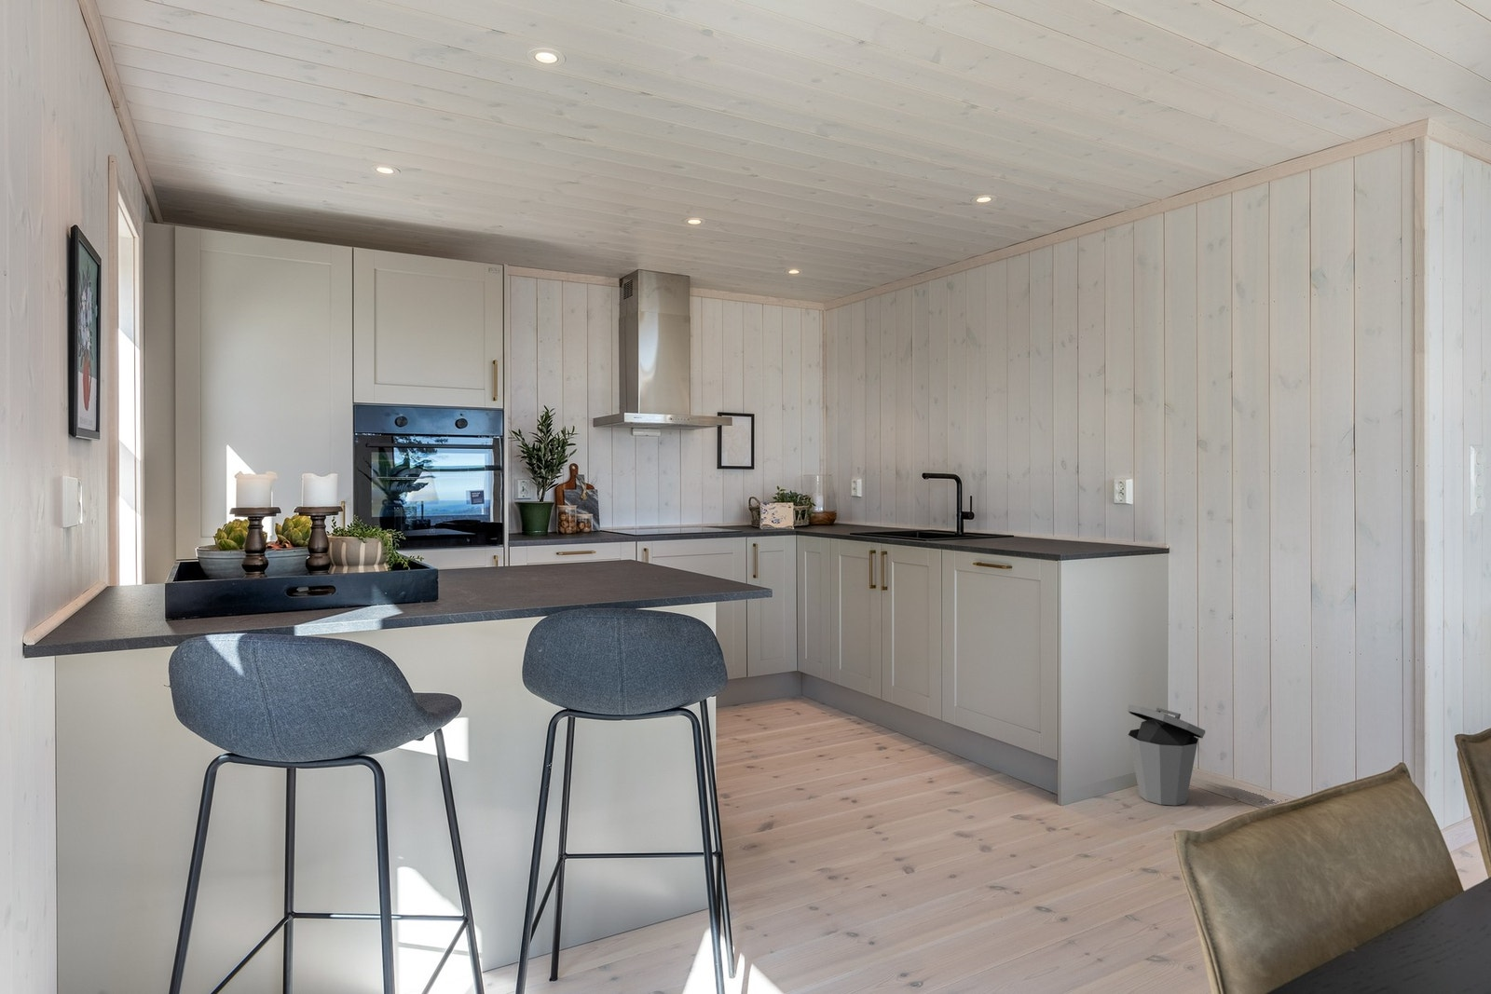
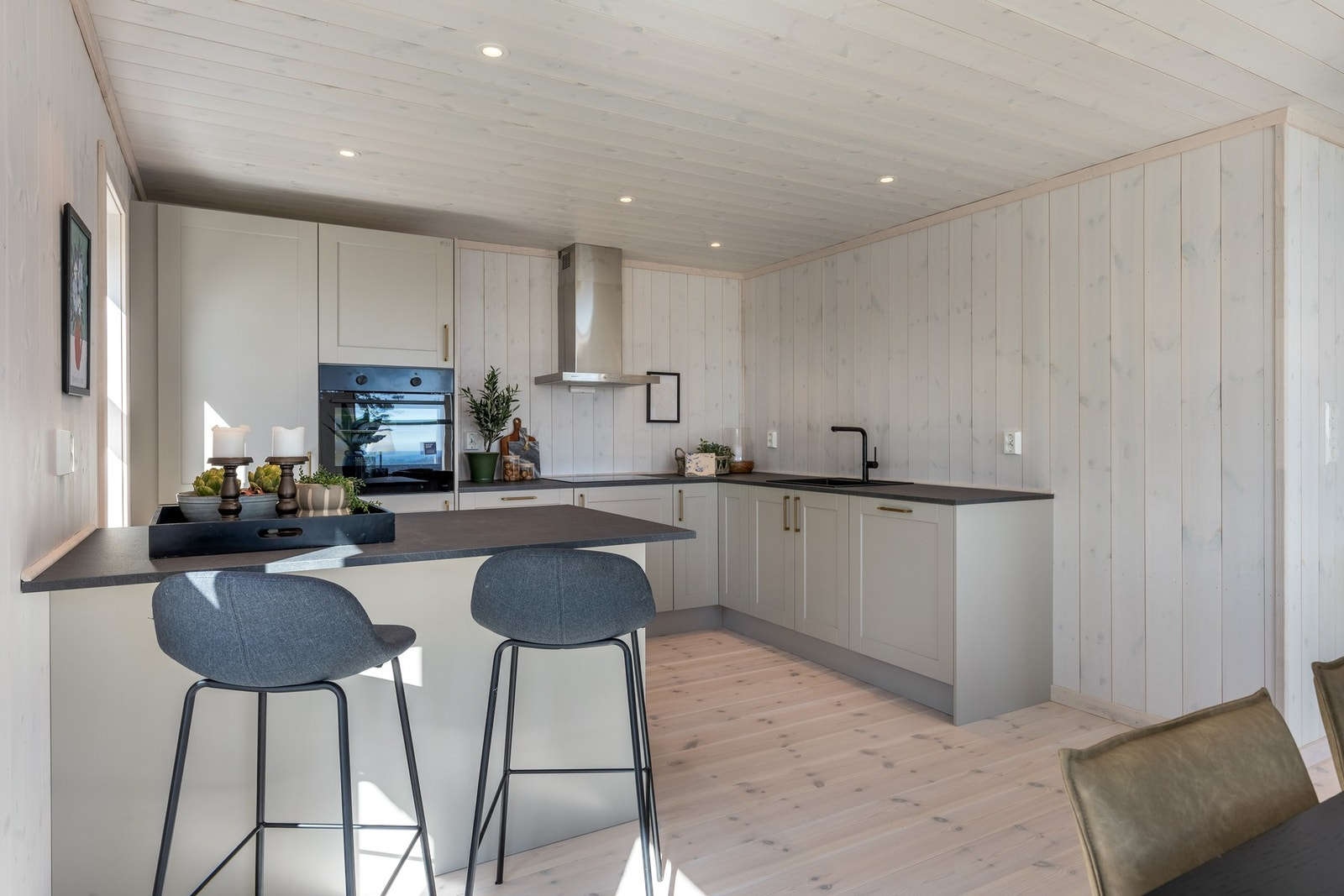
- trash can [1127,703,1206,807]
